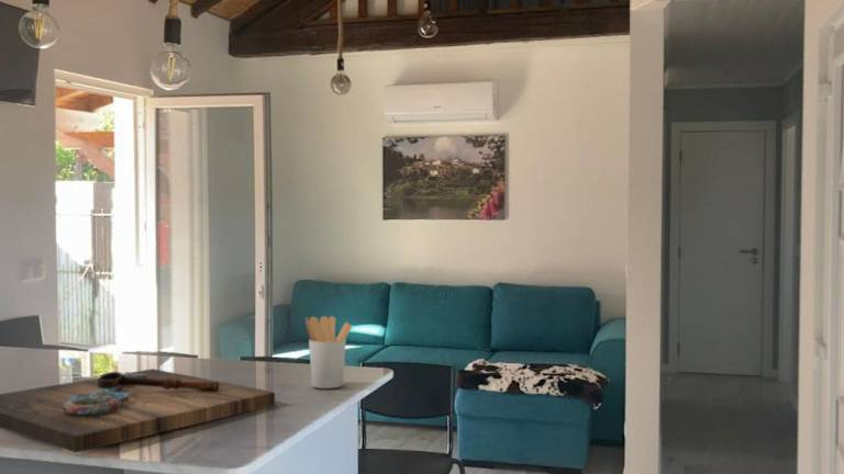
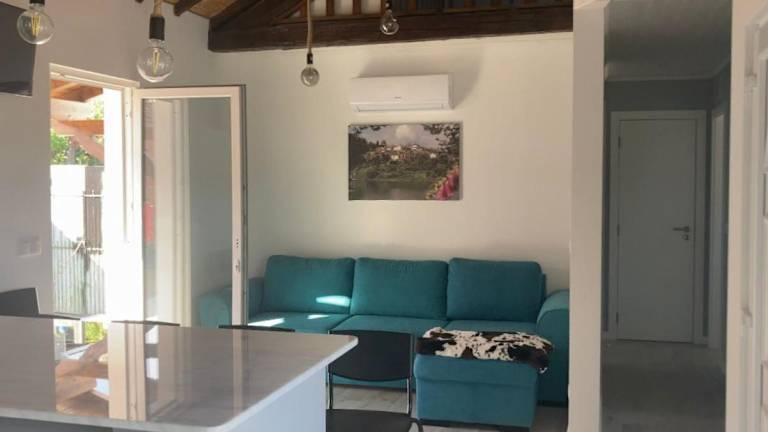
- utensil holder [304,315,353,390]
- cutting board [0,368,276,454]
